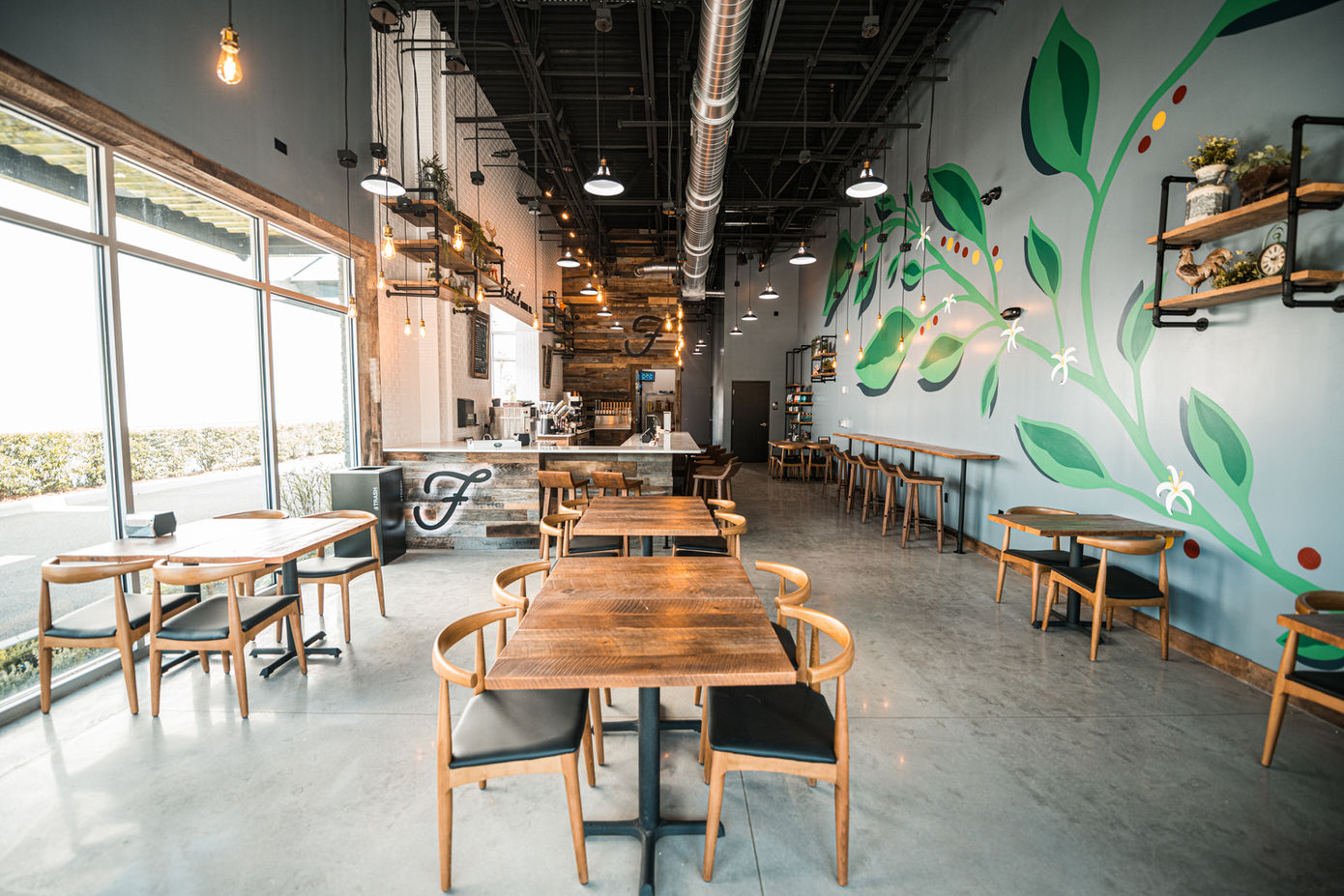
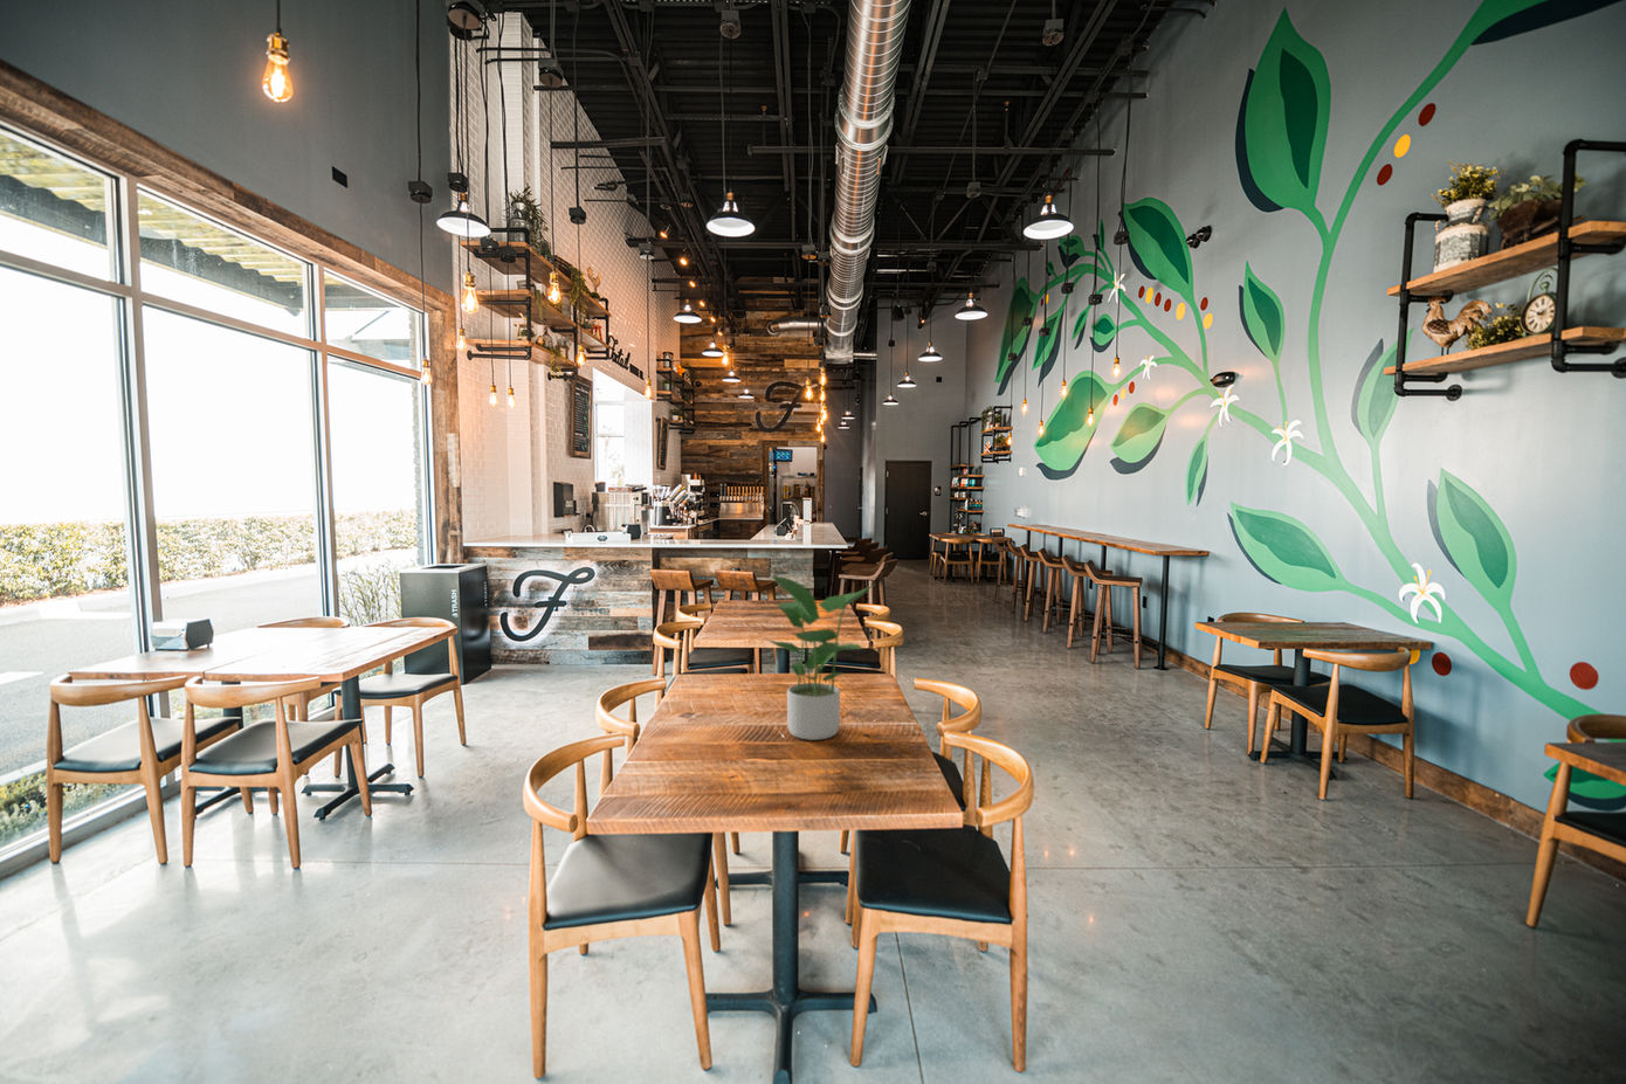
+ potted plant [766,575,875,742]
